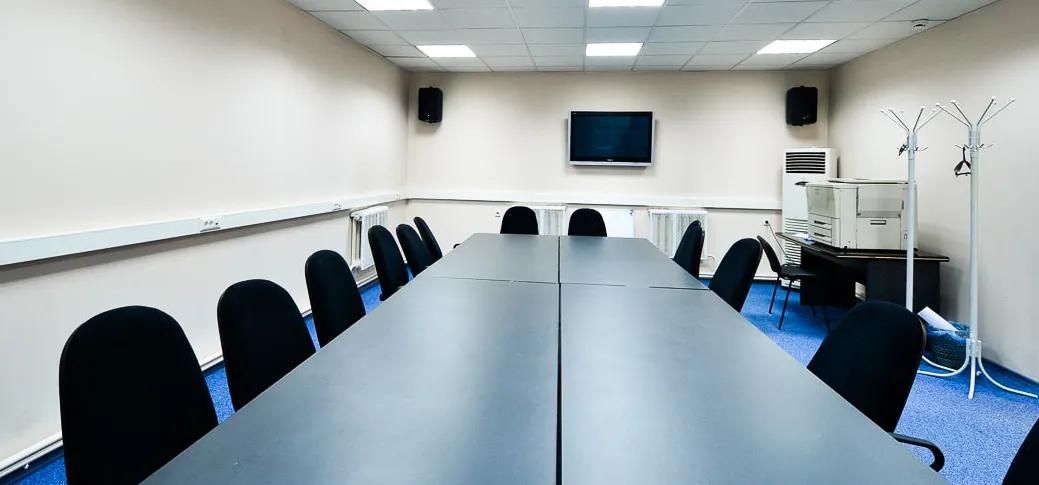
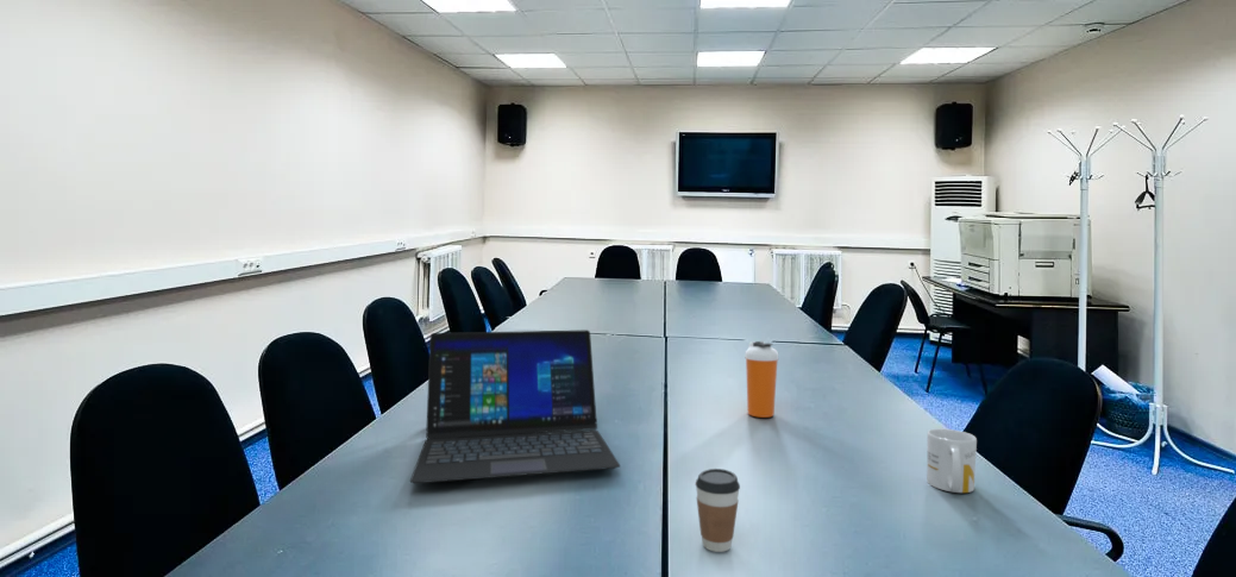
+ mug [926,428,978,494]
+ coffee cup [695,468,741,553]
+ laptop [409,328,621,484]
+ shaker bottle [745,340,779,419]
